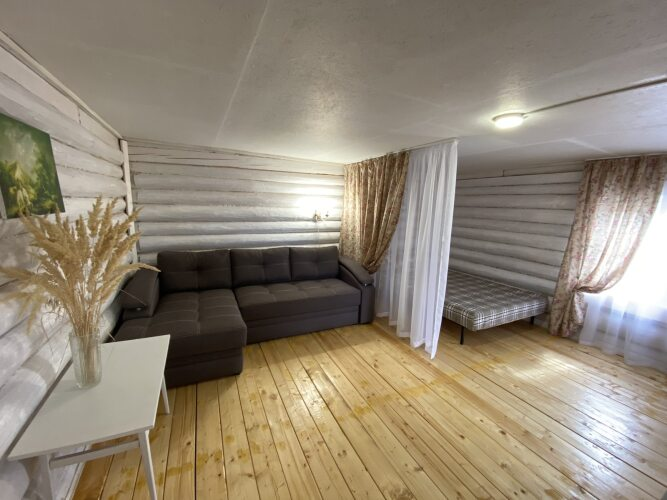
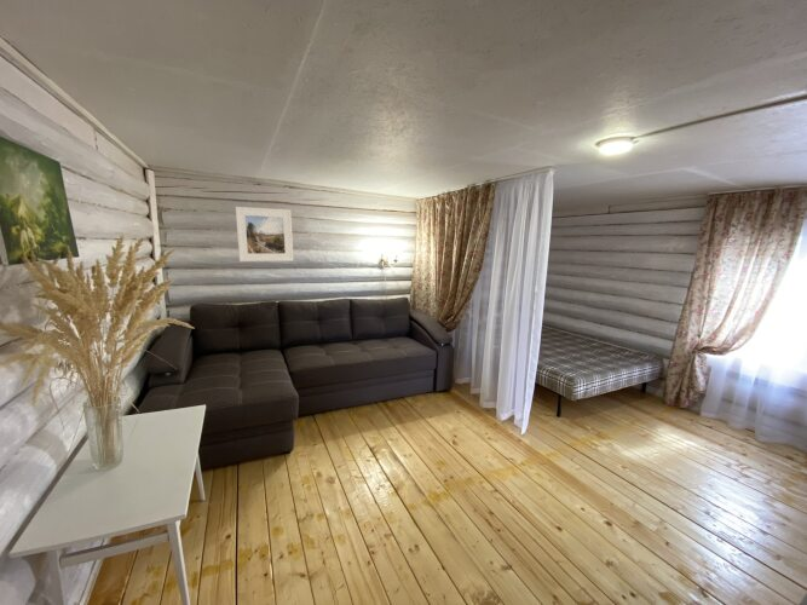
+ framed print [235,206,294,263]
